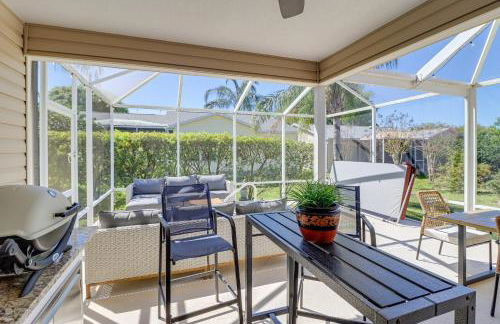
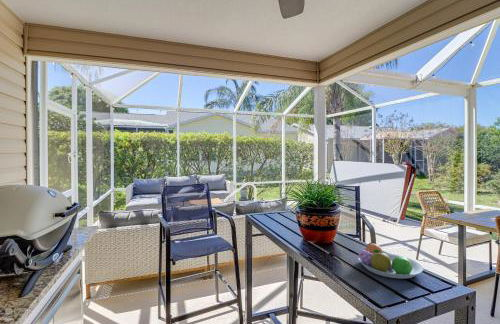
+ fruit bowl [357,242,424,280]
